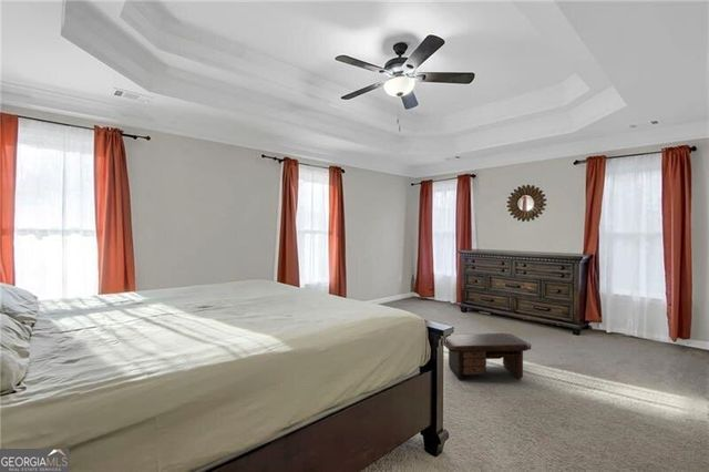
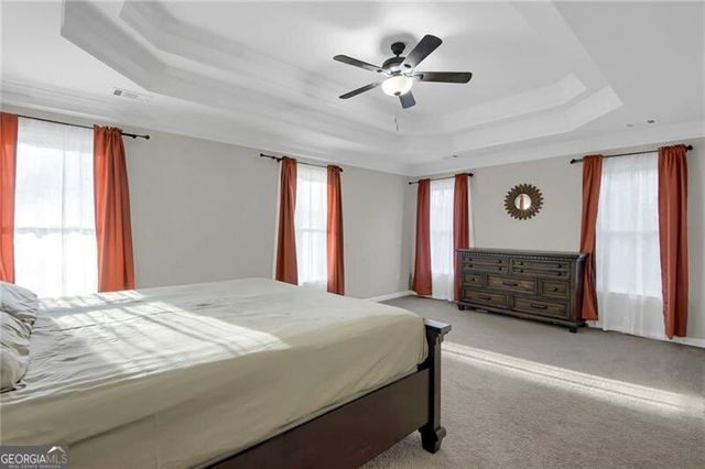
- ottoman [443,332,532,381]
